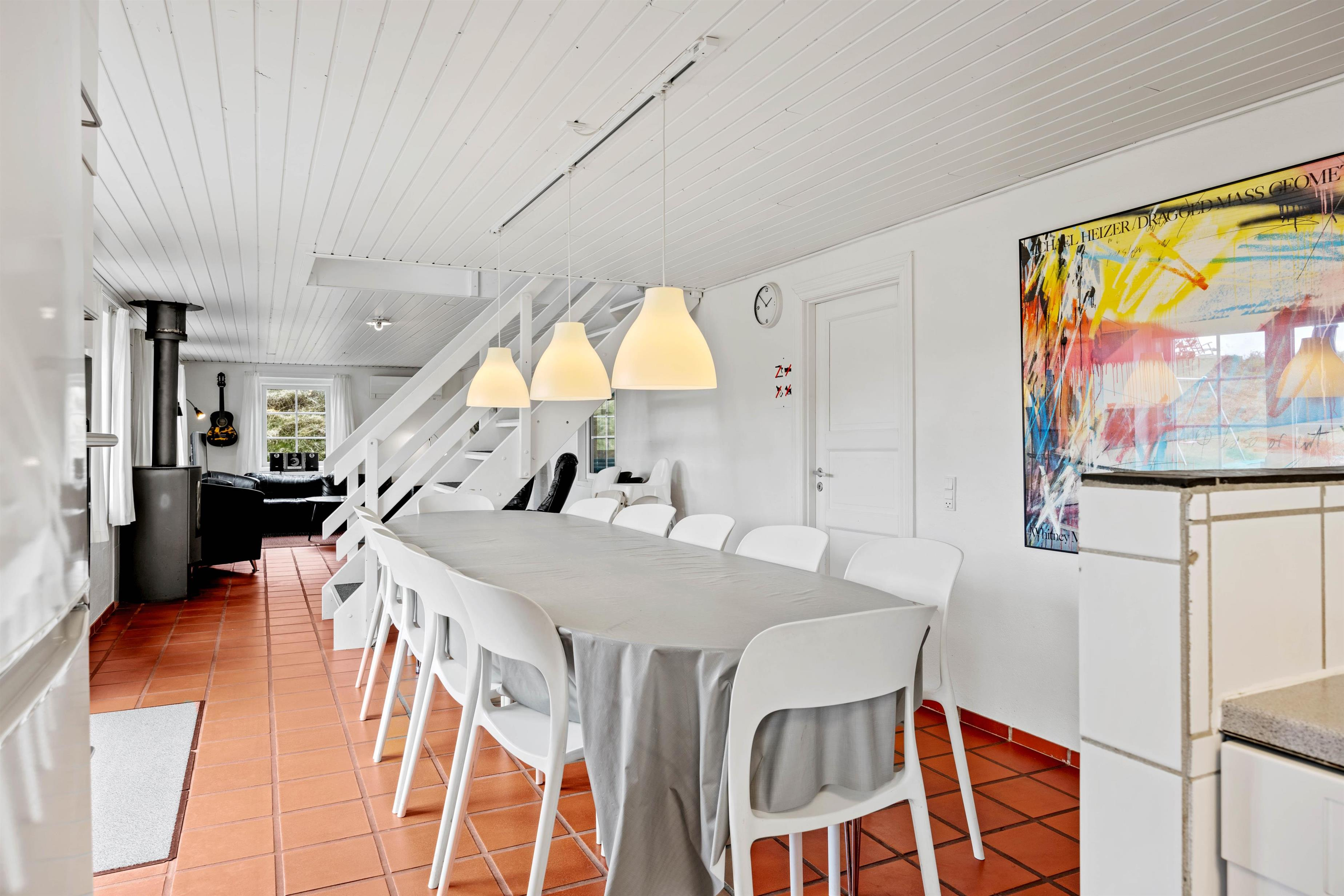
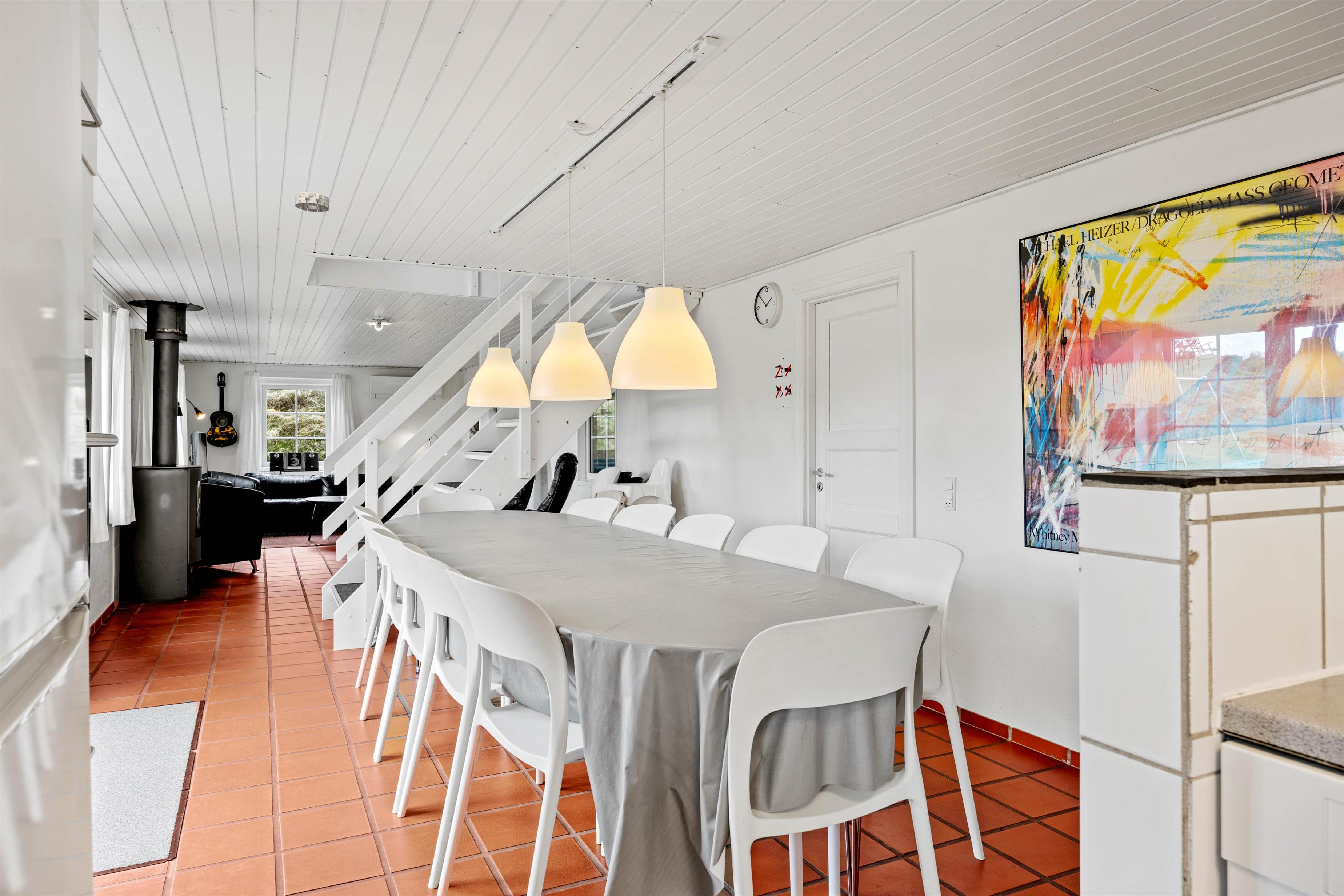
+ smoke detector [295,192,330,212]
